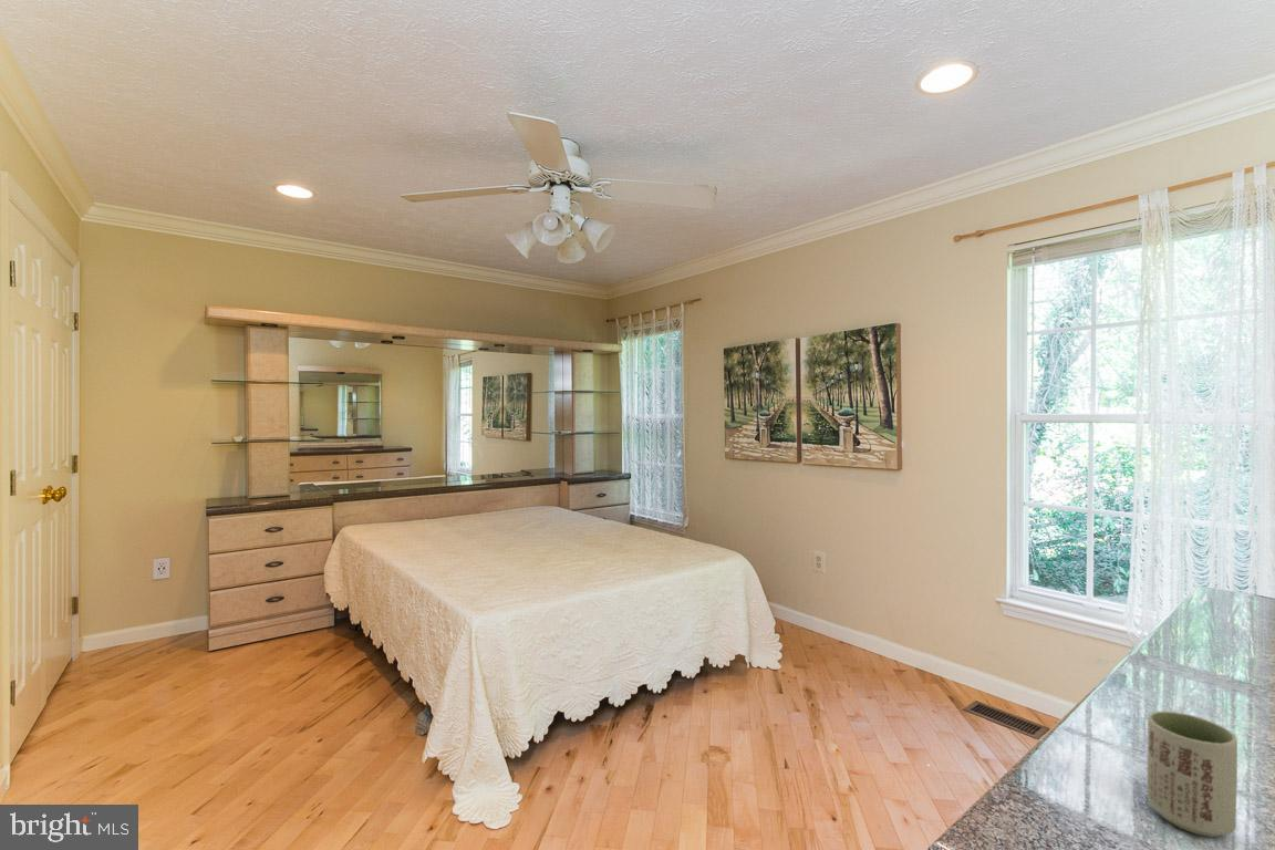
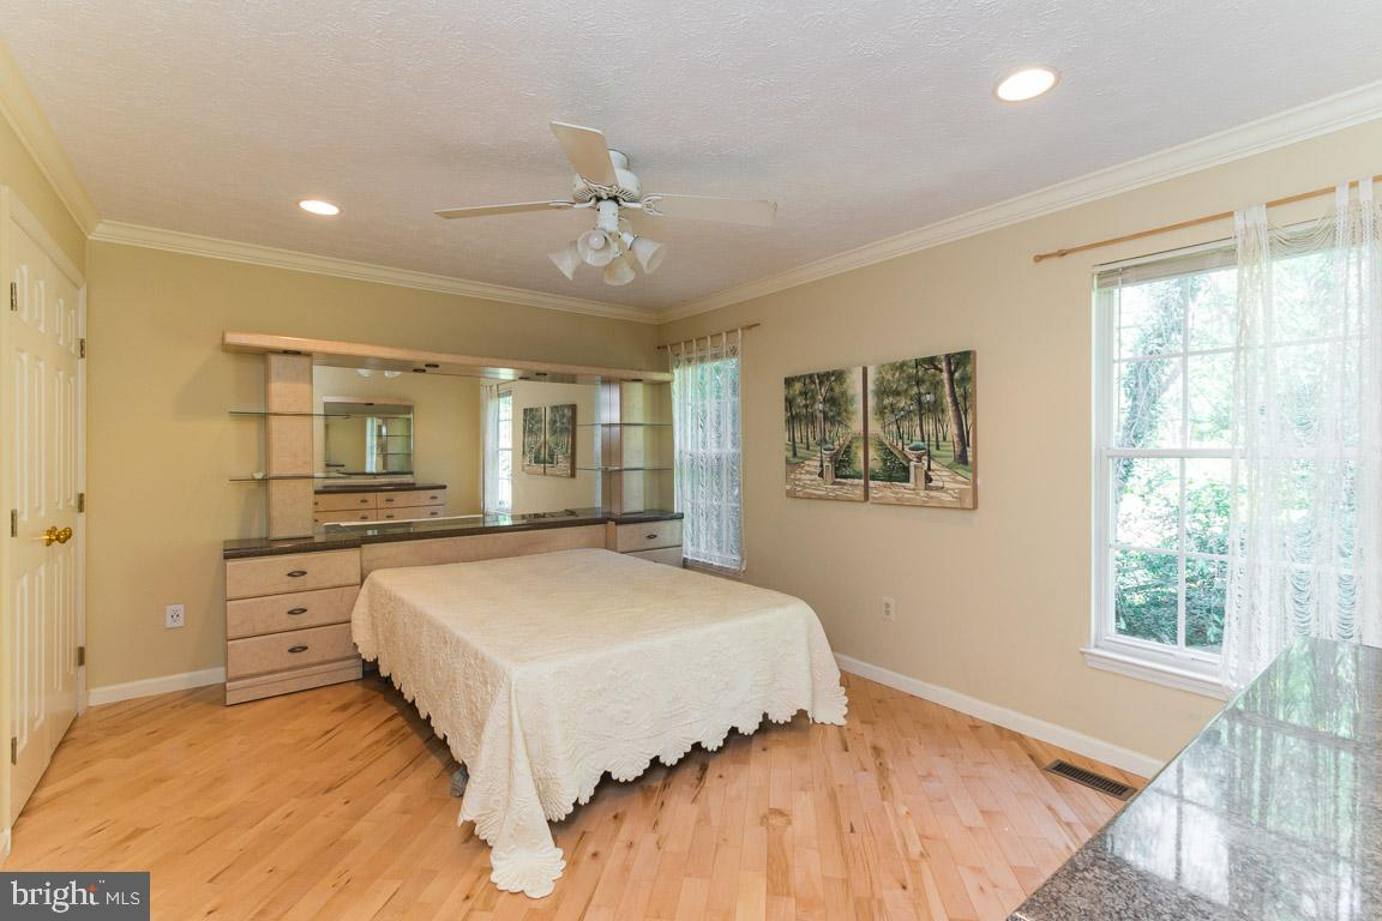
- cup [1147,711,1238,838]
